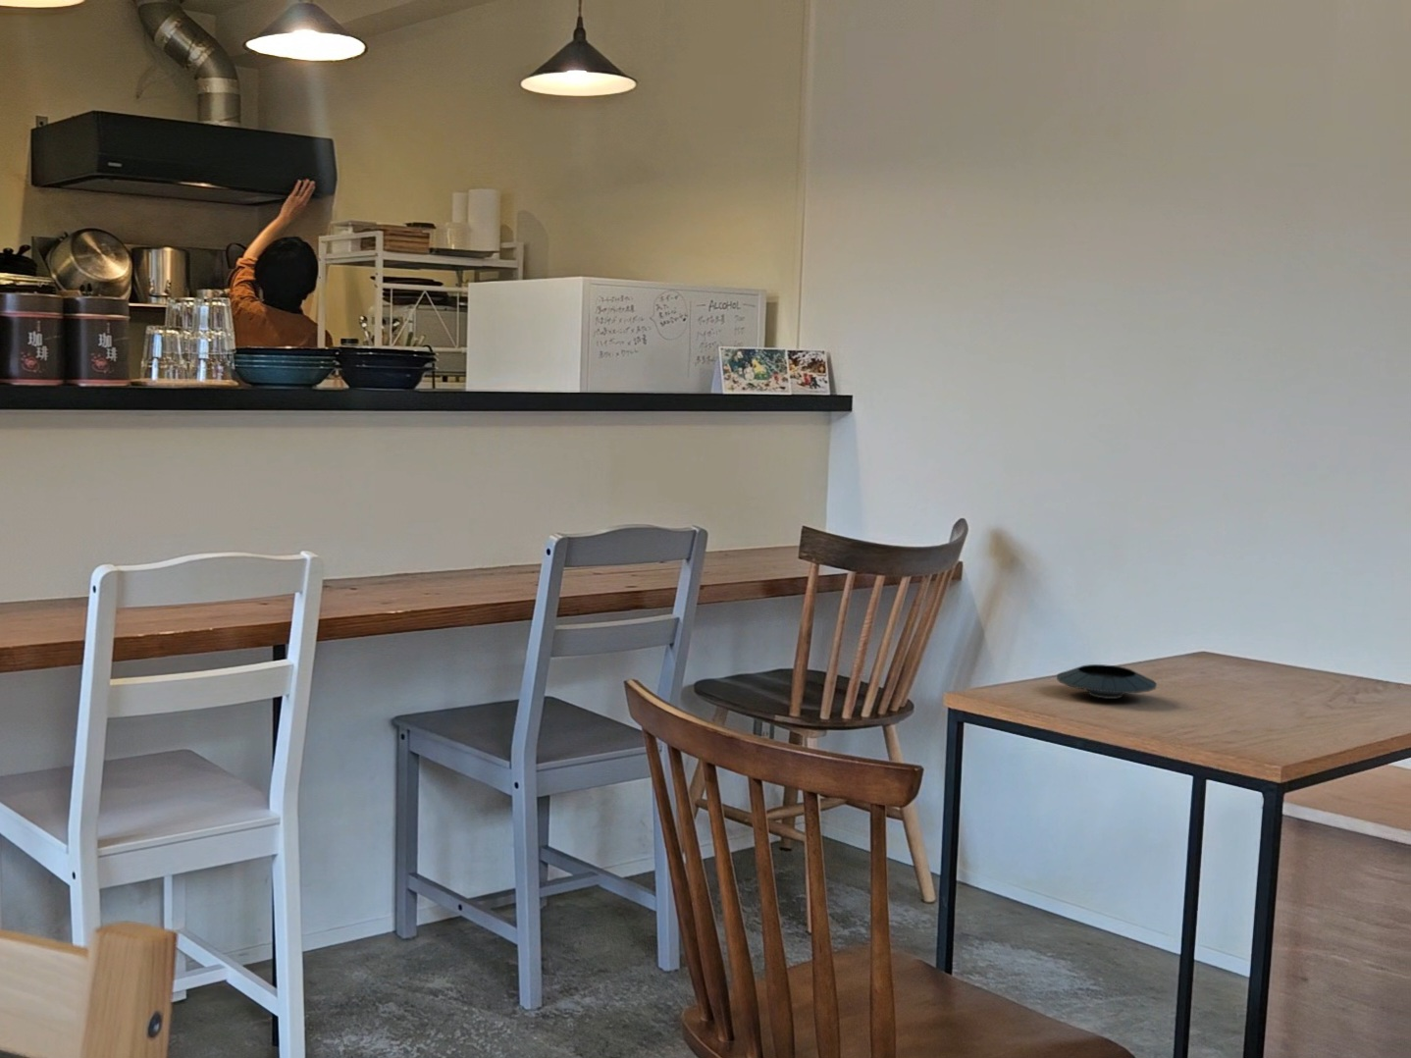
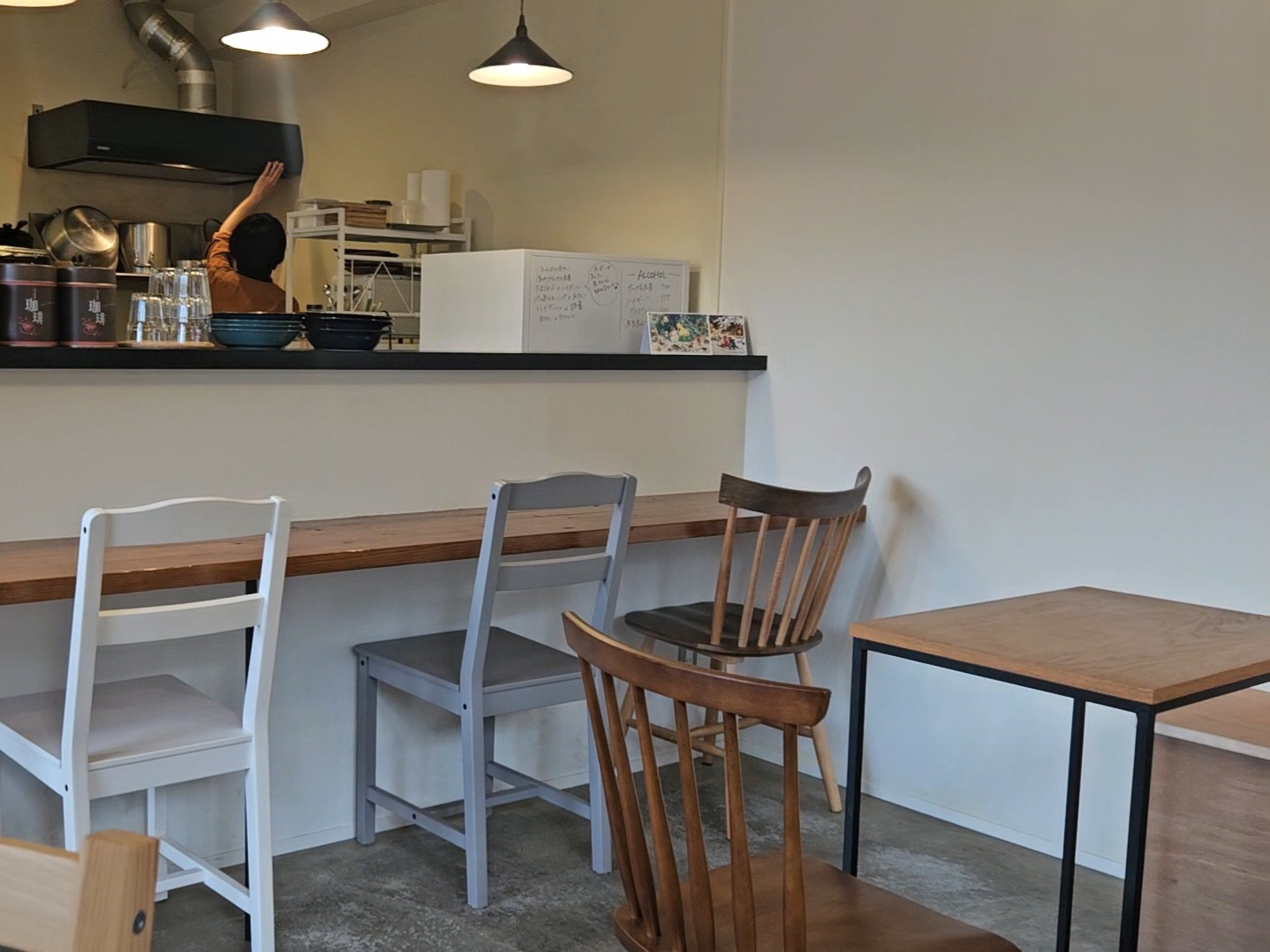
- saucer [1055,663,1158,700]
